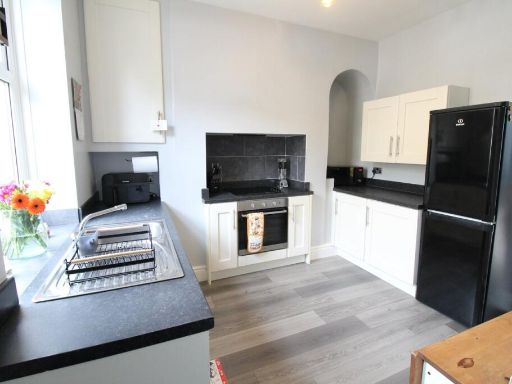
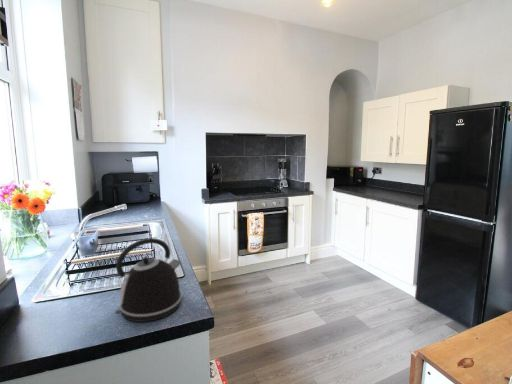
+ kettle [114,237,183,323]
